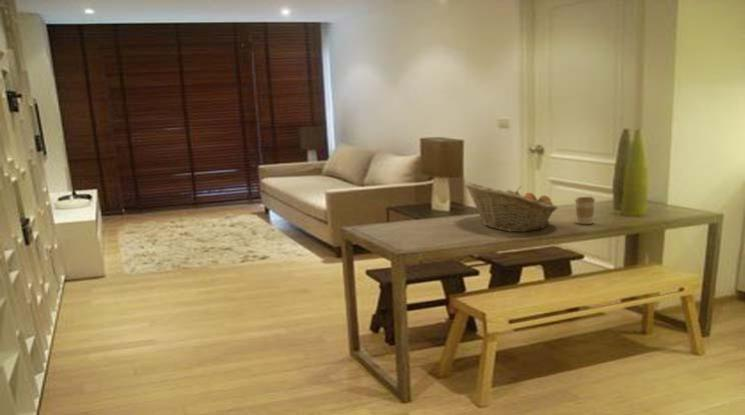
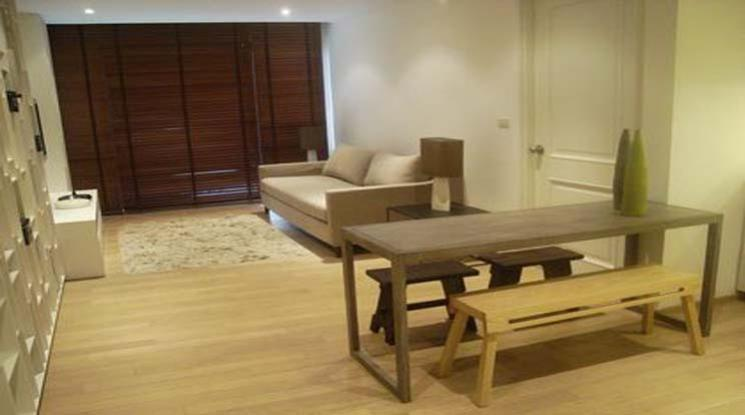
- coffee cup [574,196,596,225]
- fruit basket [463,181,559,233]
